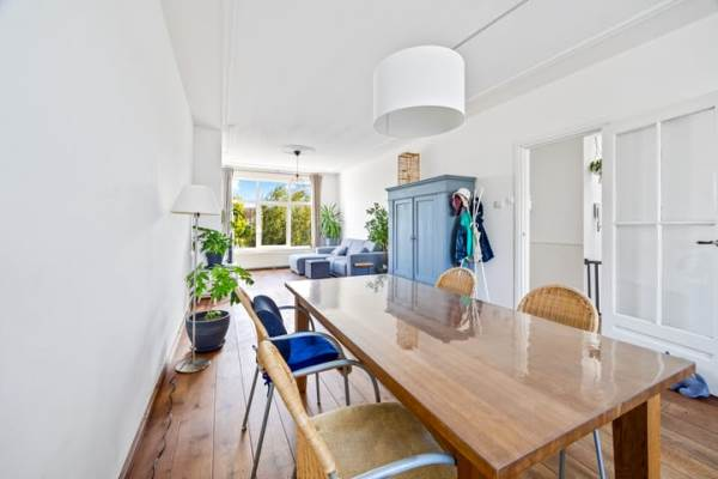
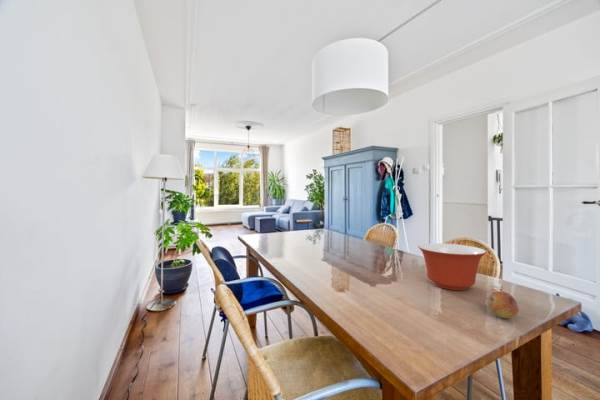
+ fruit [486,290,520,319]
+ mixing bowl [417,242,487,291]
